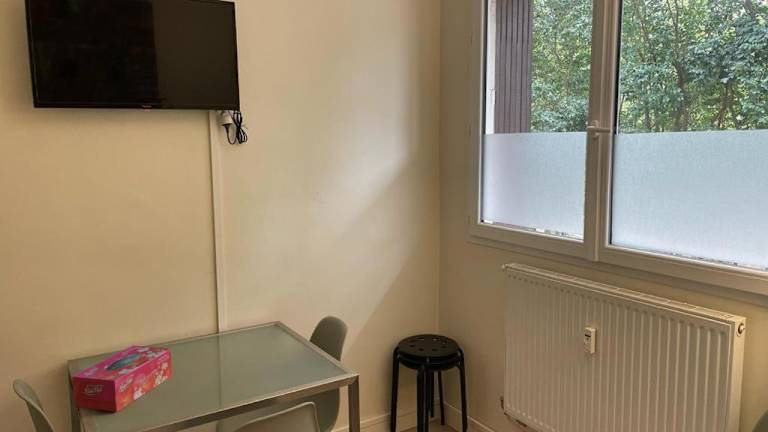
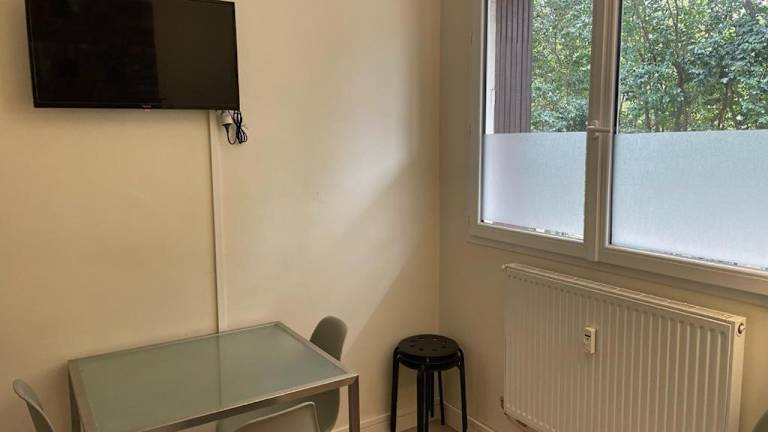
- tissue box [71,345,173,413]
